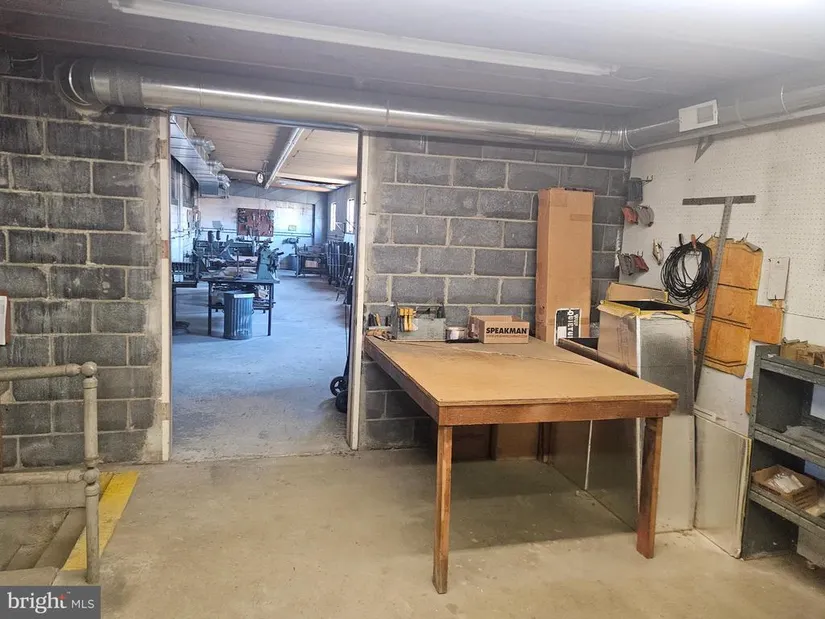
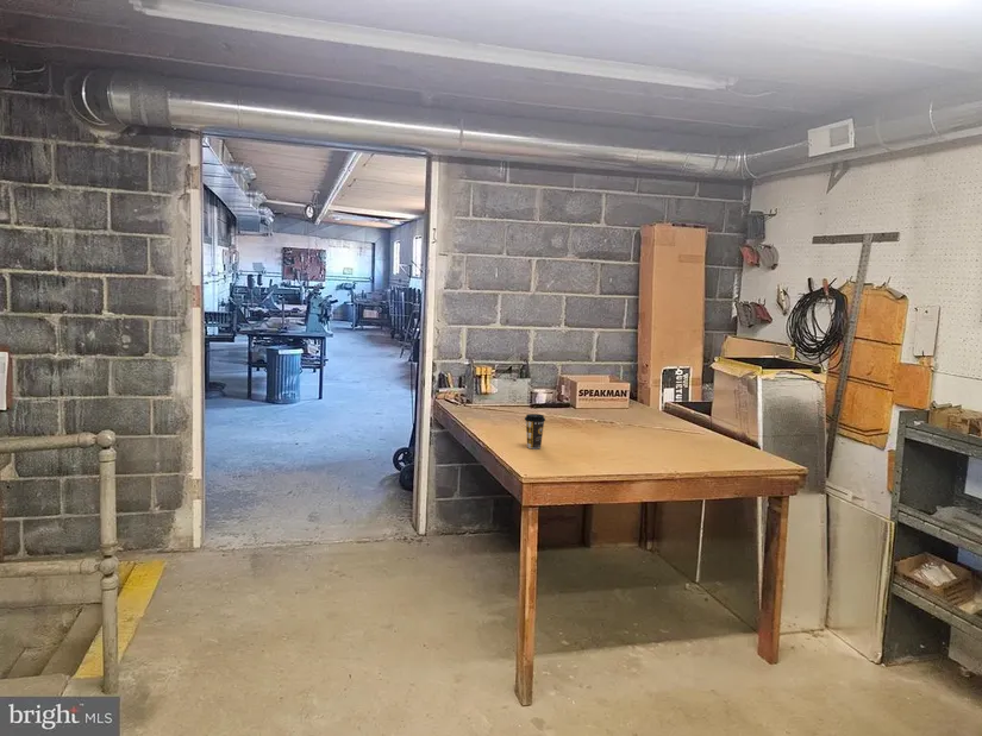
+ coffee cup [524,413,546,449]
